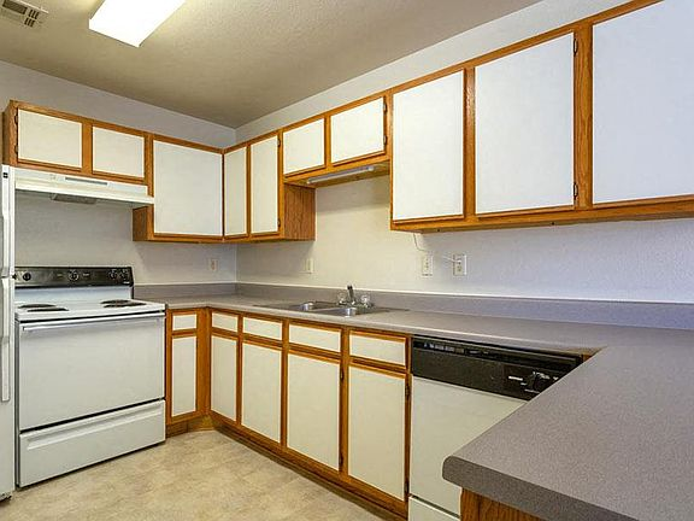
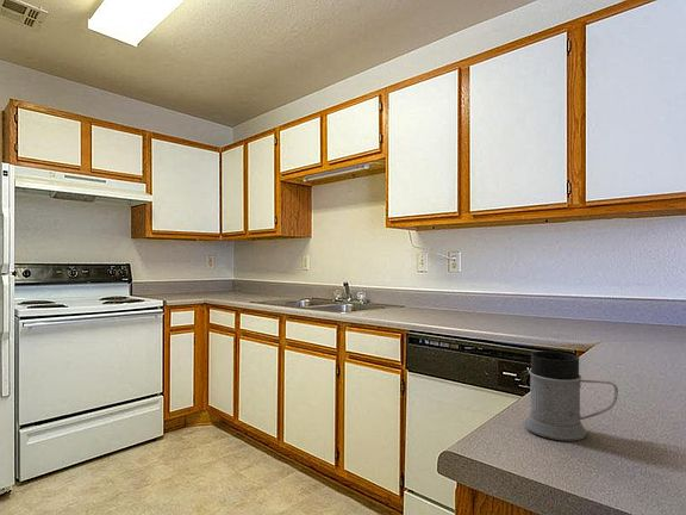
+ mug [523,350,619,442]
